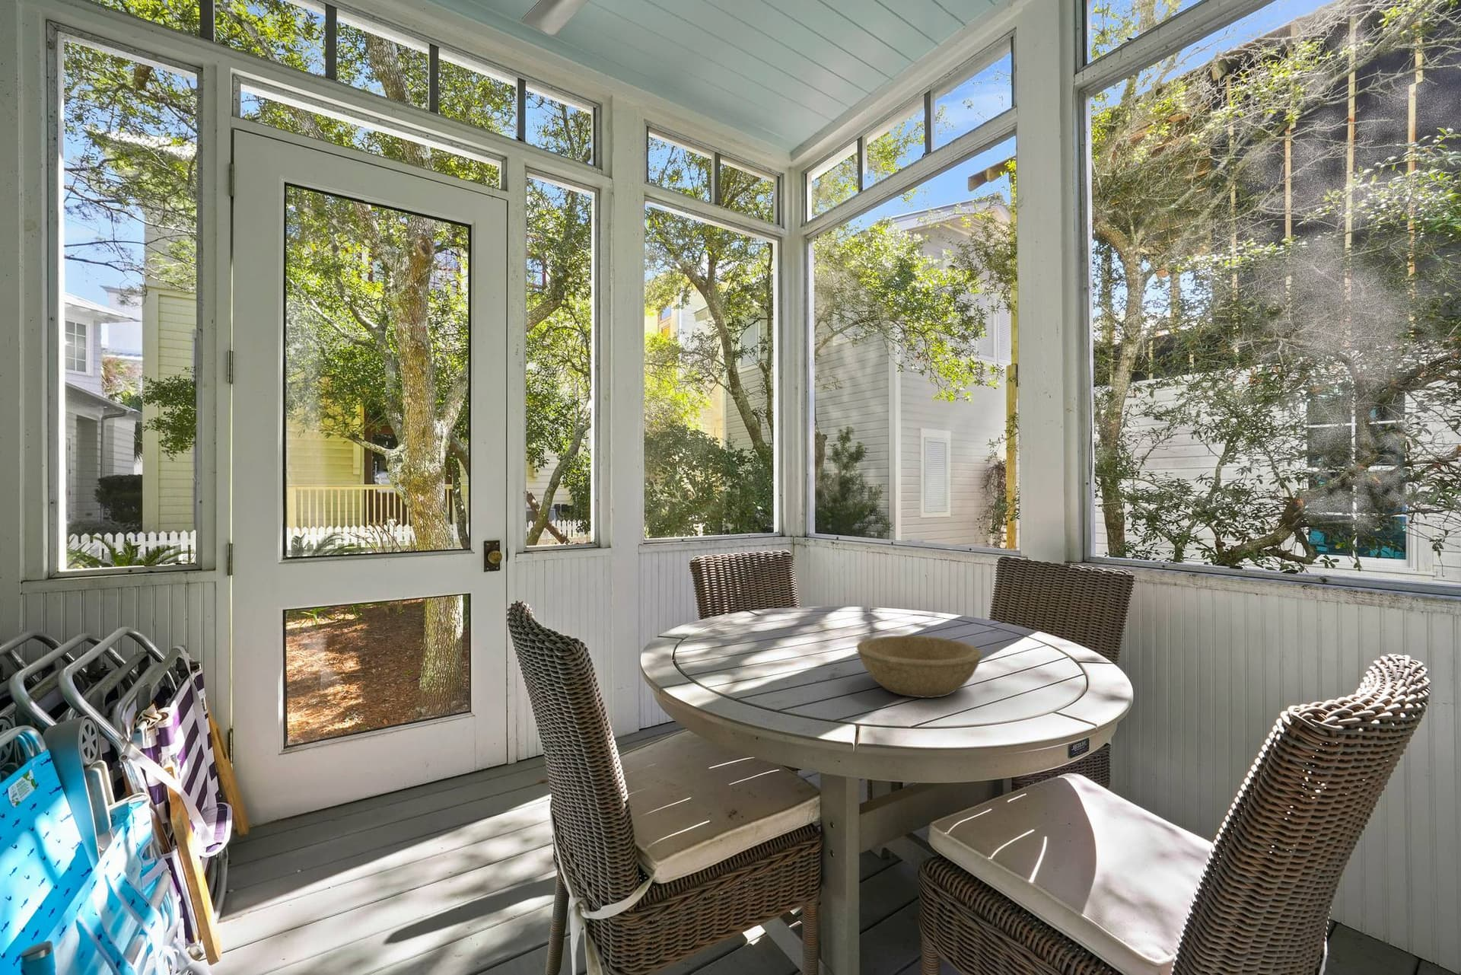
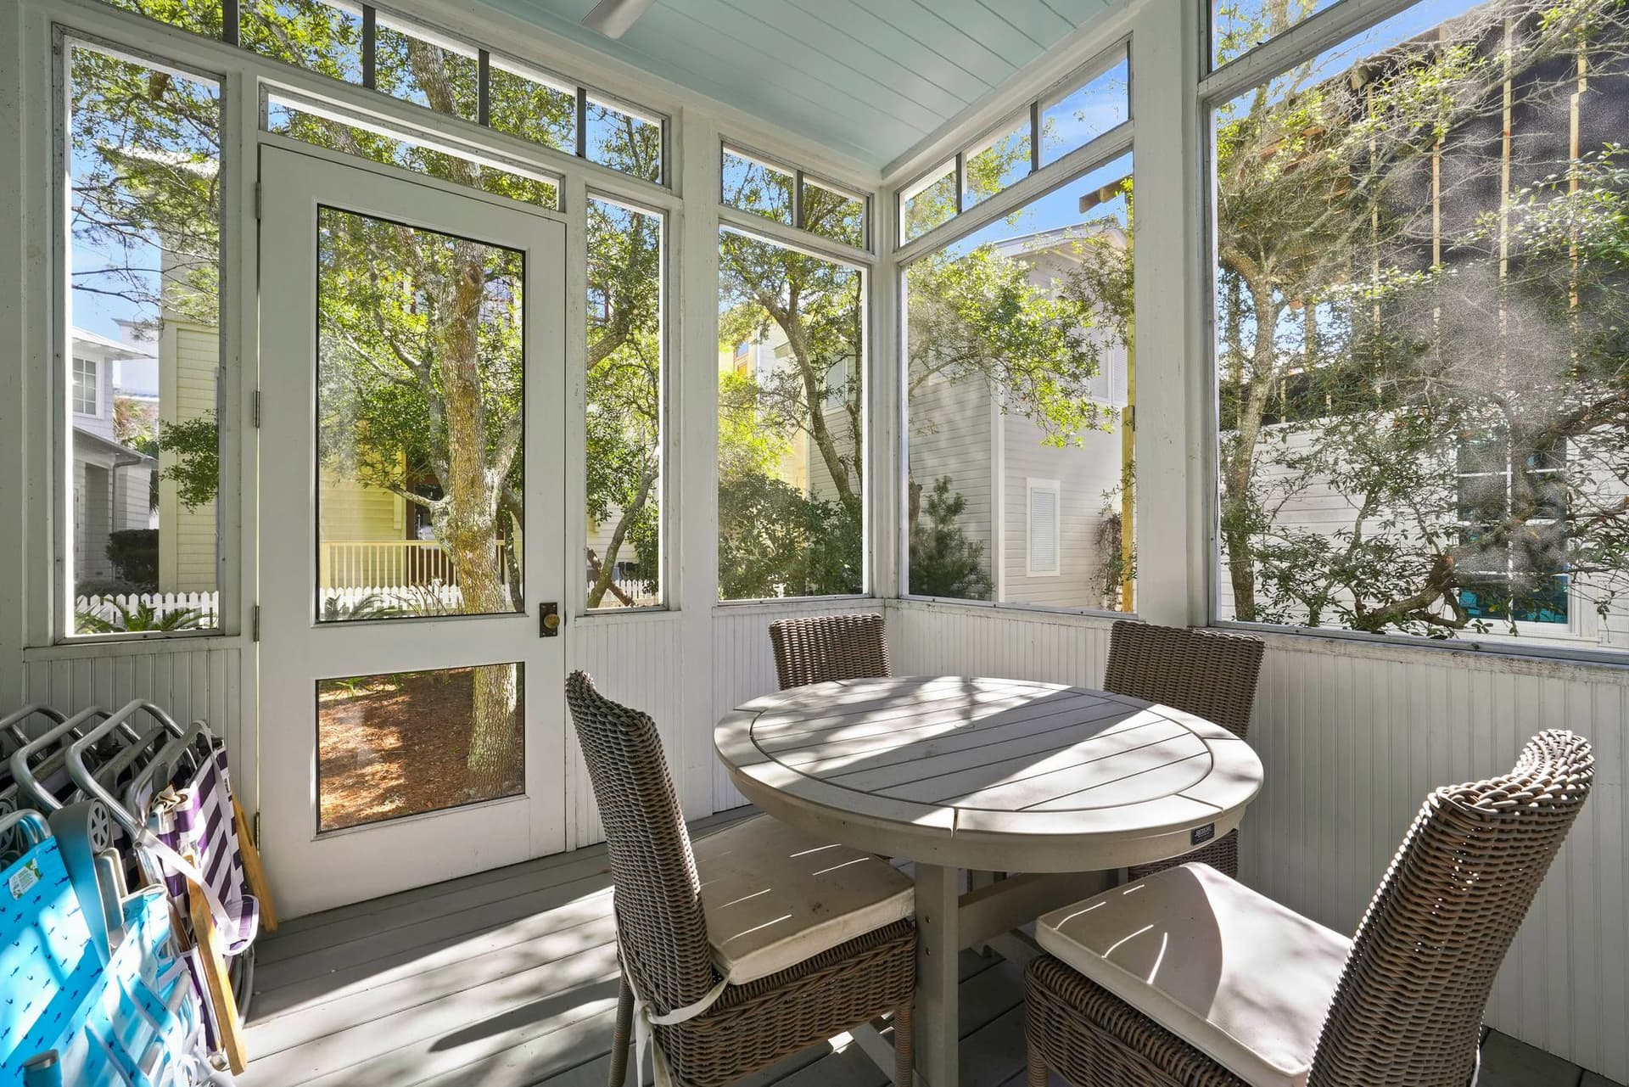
- bowl [856,634,982,699]
